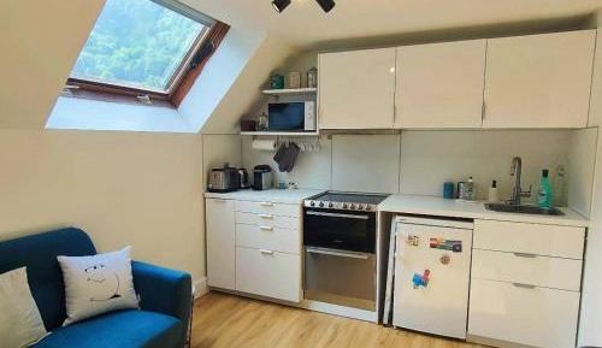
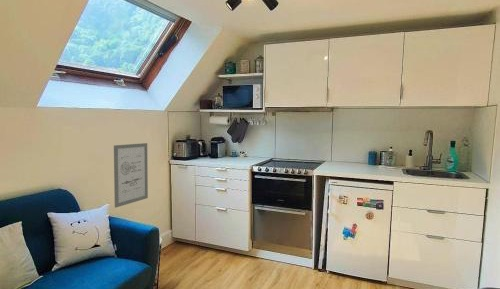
+ wall art [113,142,149,209]
